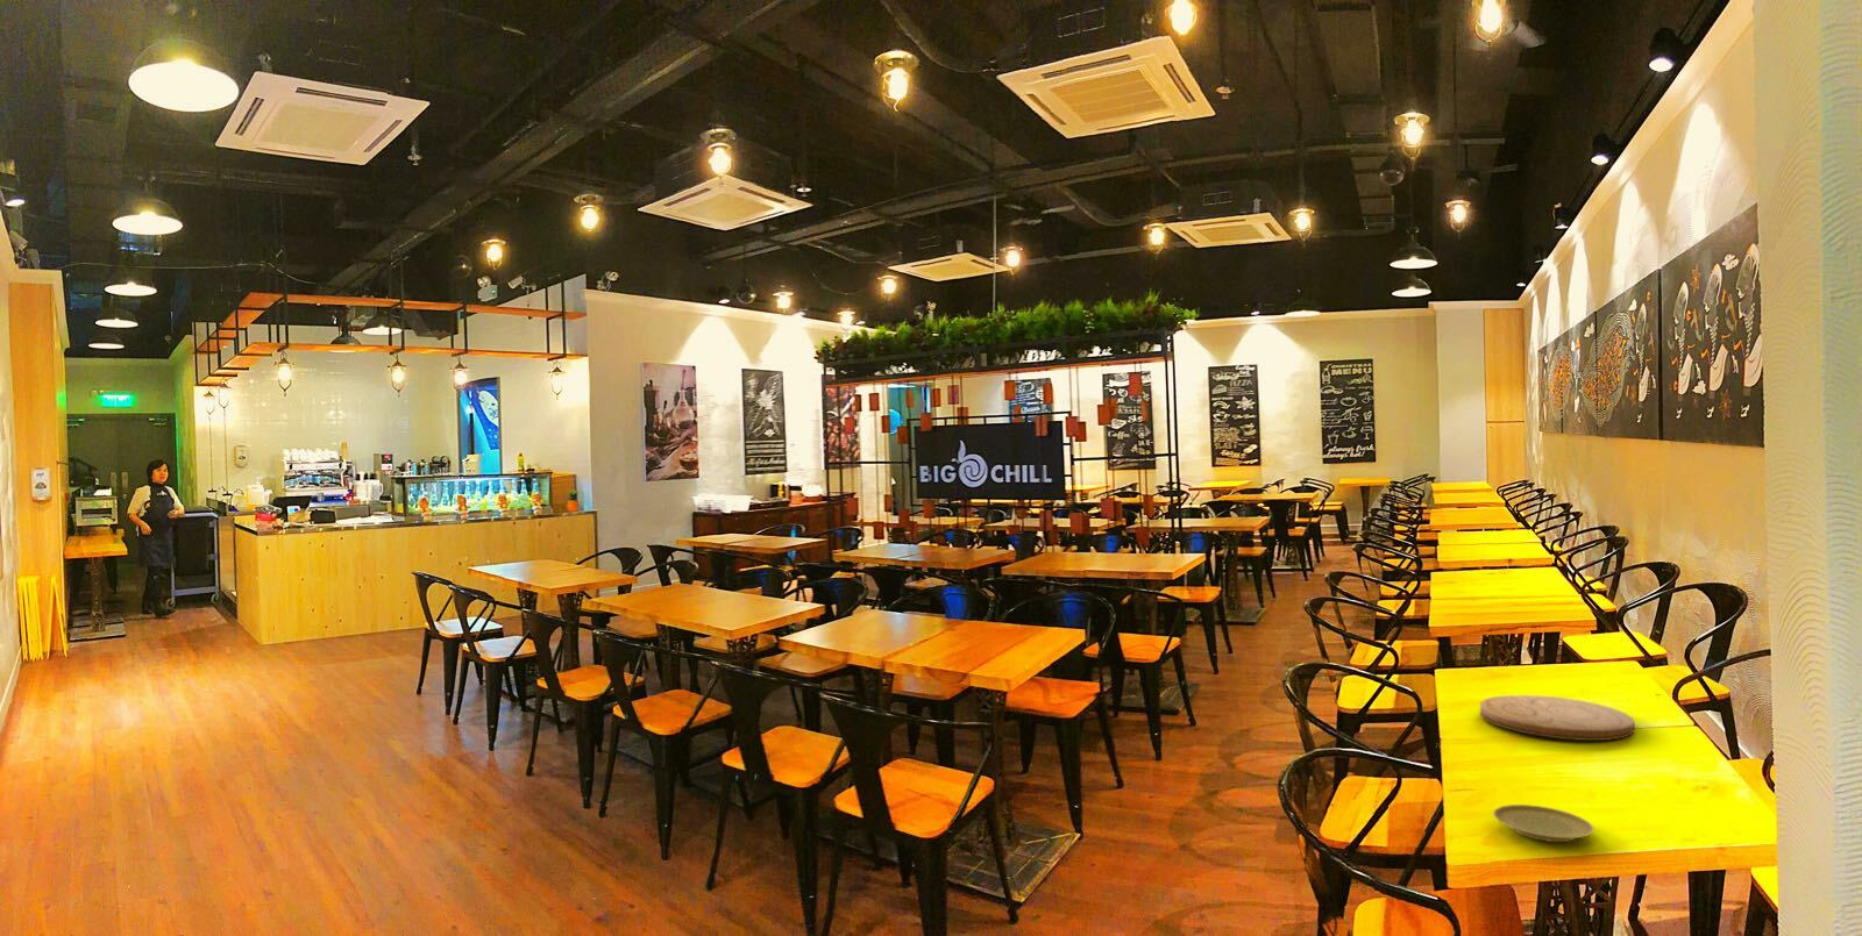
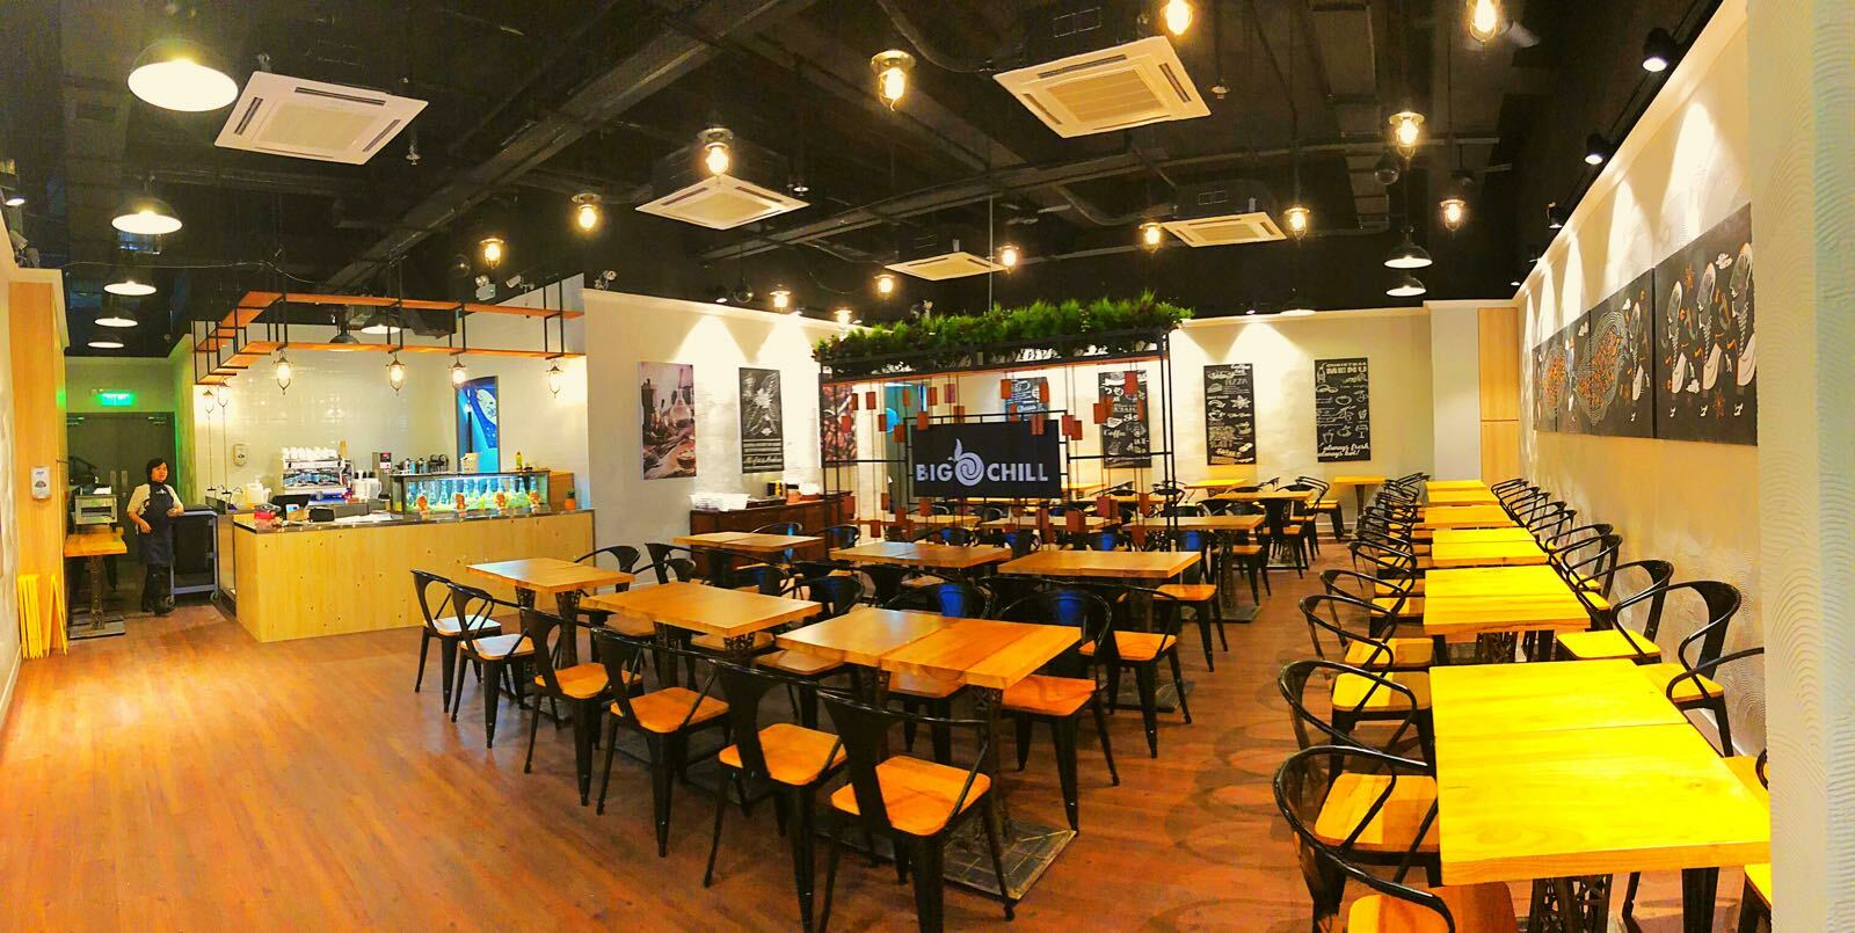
- cutting board [1479,694,1635,741]
- plate [1492,803,1596,843]
